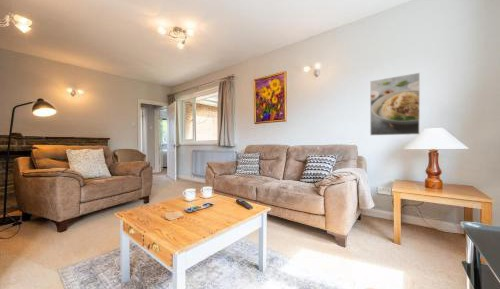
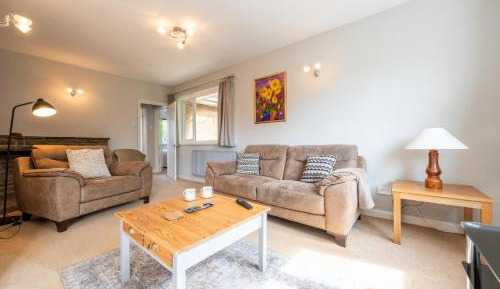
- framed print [369,72,421,136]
